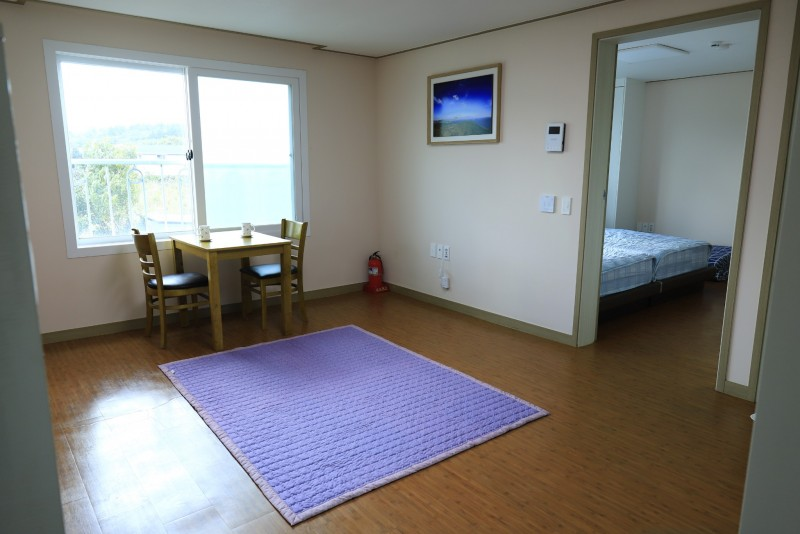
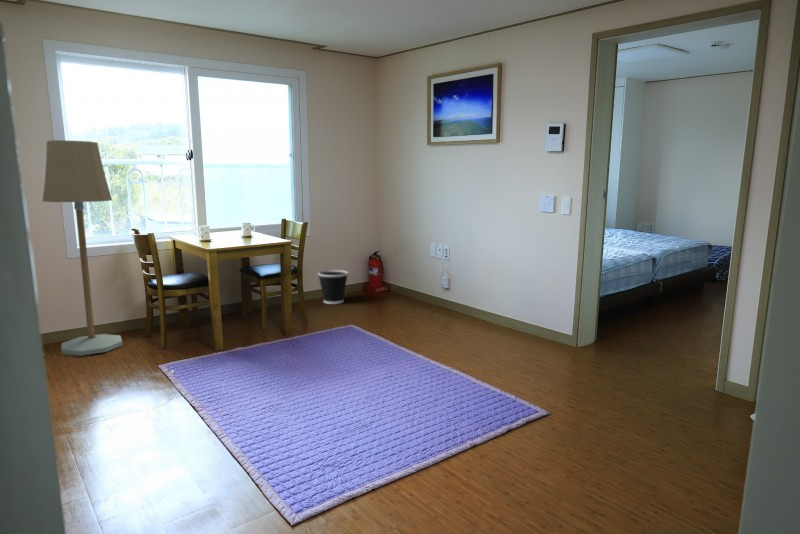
+ floor lamp [42,139,123,357]
+ wastebasket [317,269,349,305]
